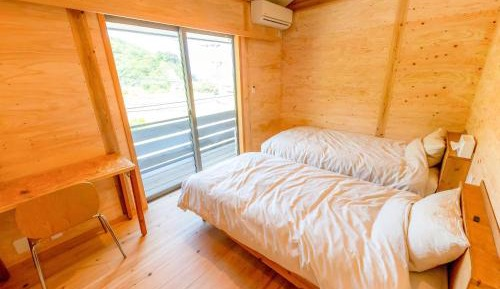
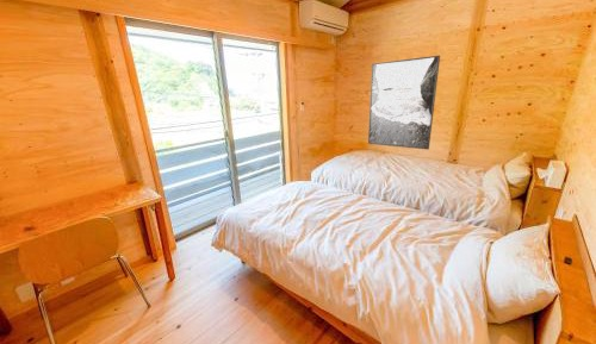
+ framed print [367,55,441,151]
